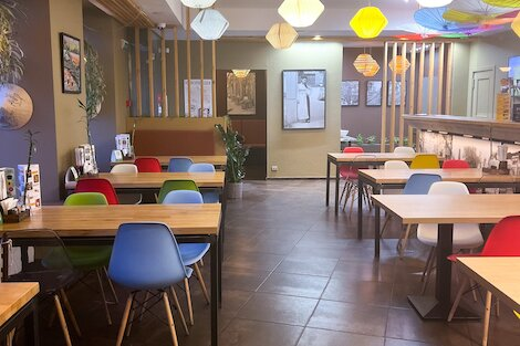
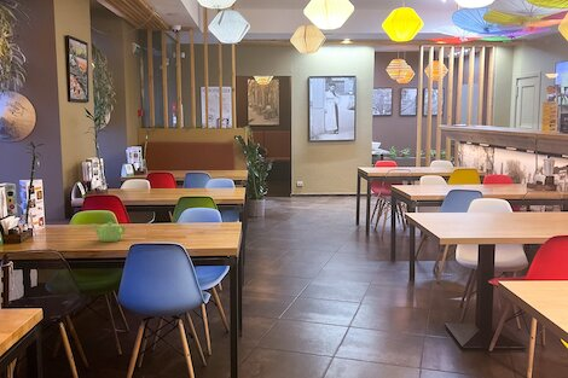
+ teapot [92,221,127,243]
